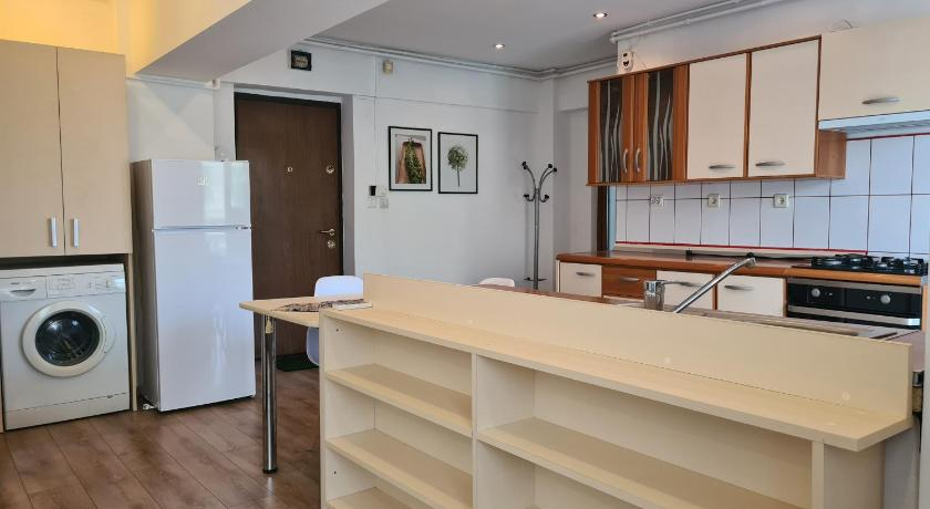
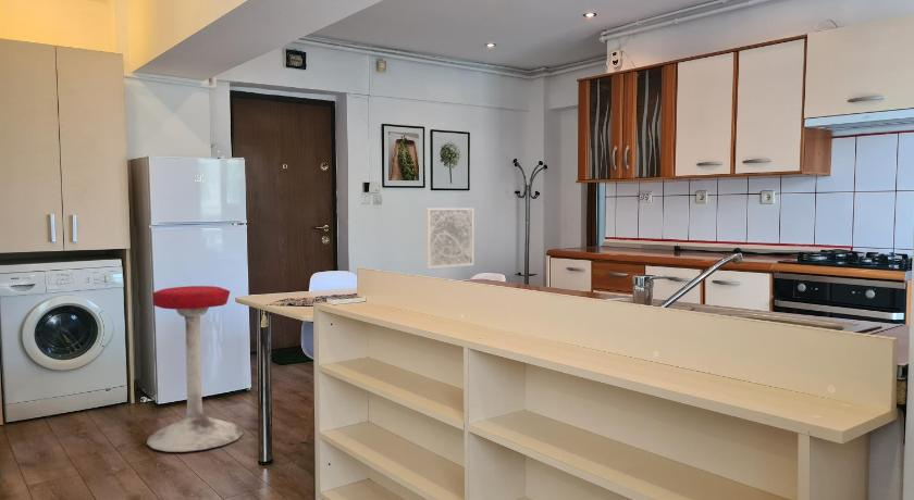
+ wall art [424,207,475,270]
+ stool [146,285,245,453]
